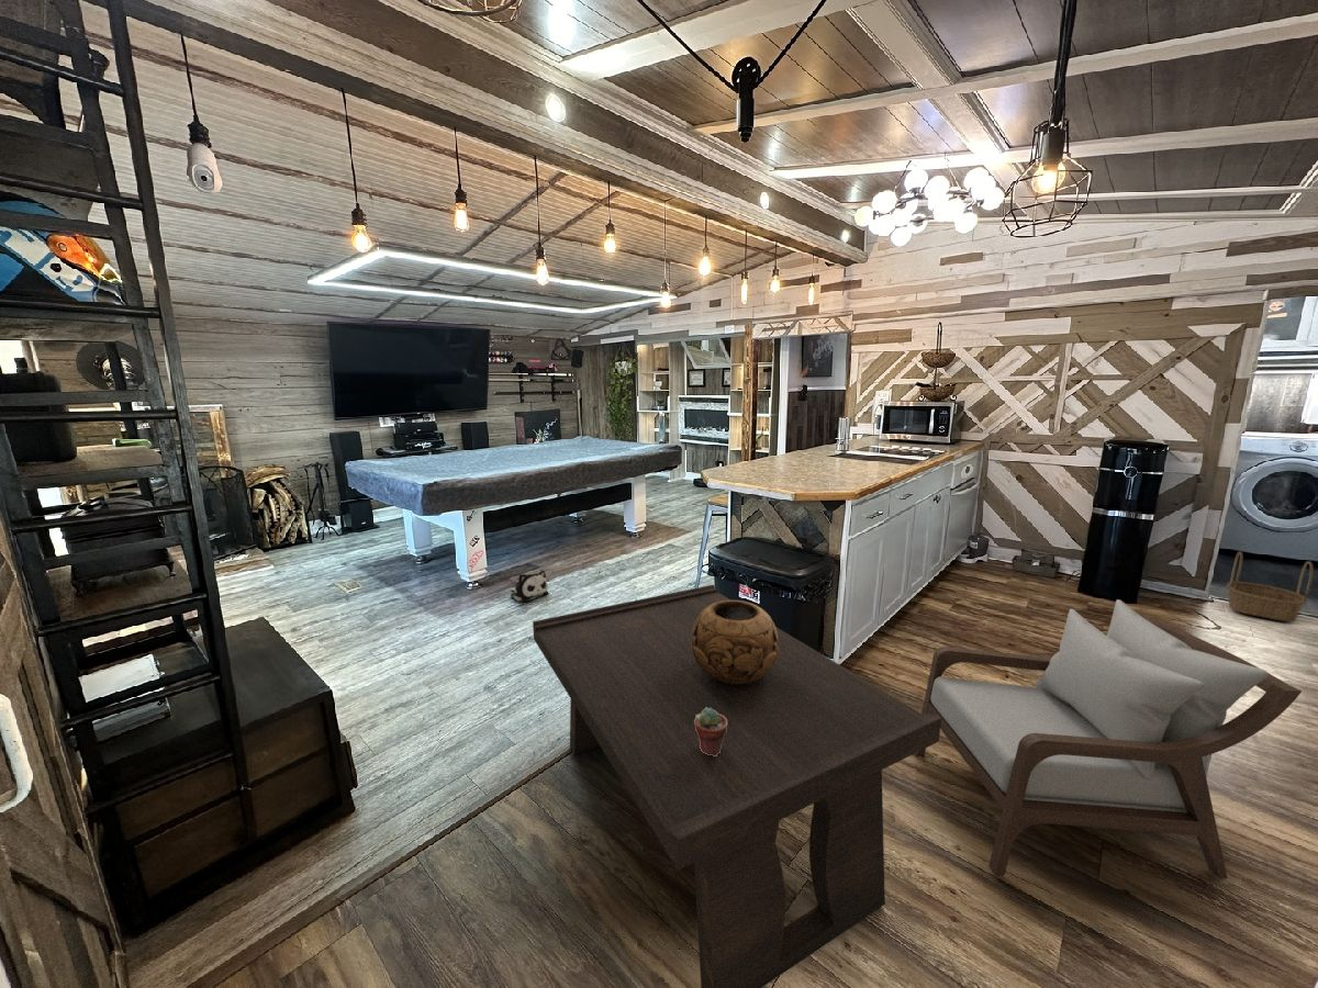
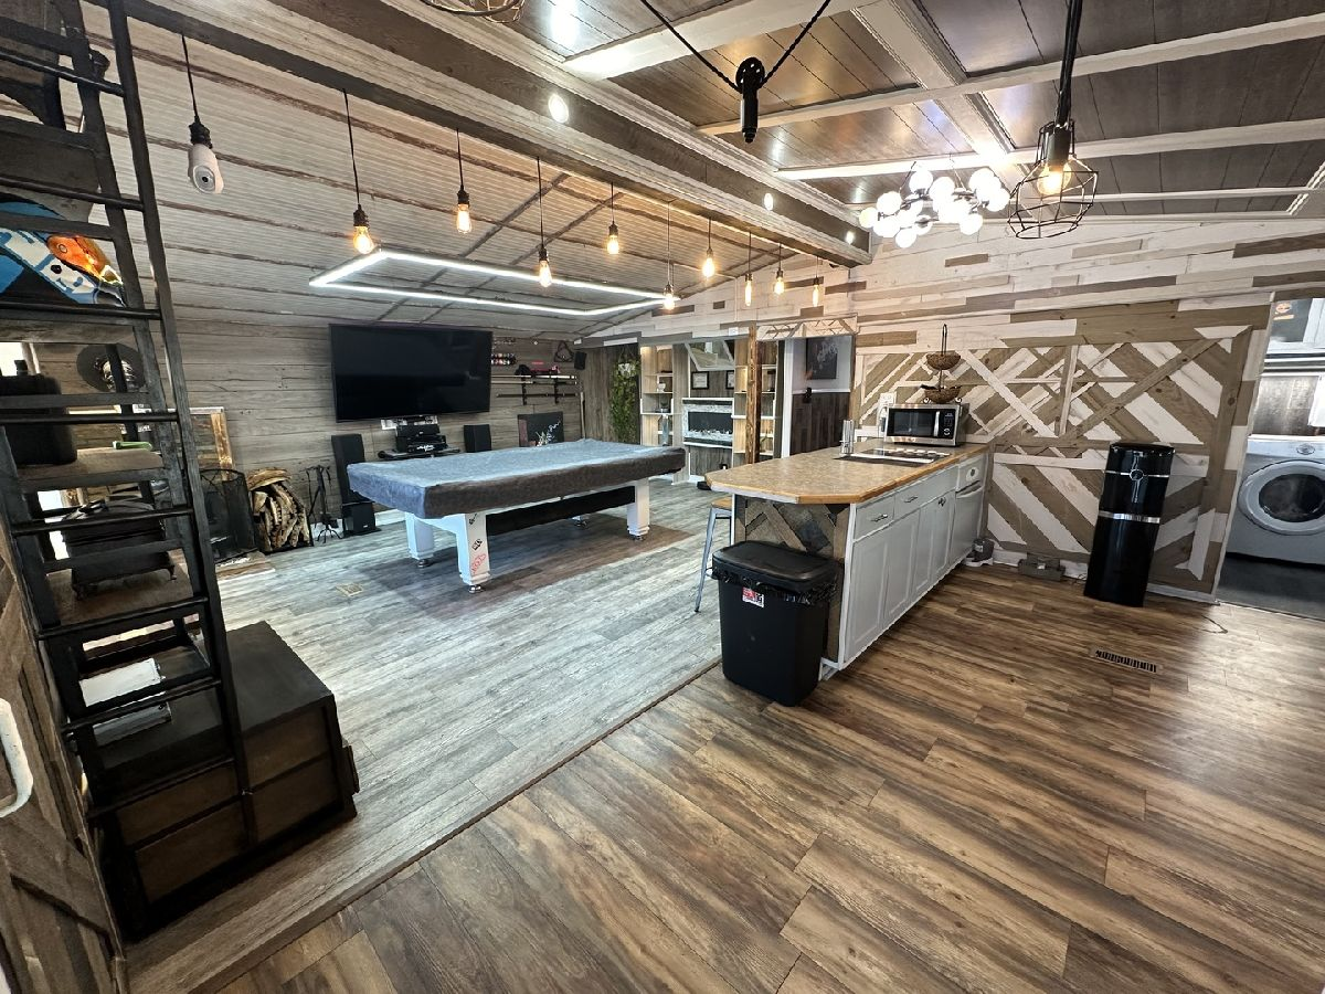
- coffee table [532,584,941,988]
- basket [1226,551,1314,622]
- potted succulent [694,707,727,756]
- armchair [916,598,1303,880]
- plush toy [510,570,549,603]
- decorative bowl [691,599,779,685]
